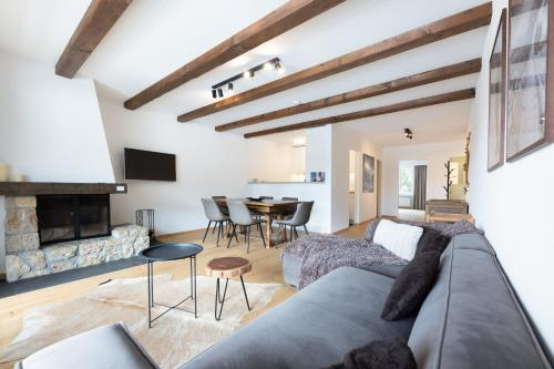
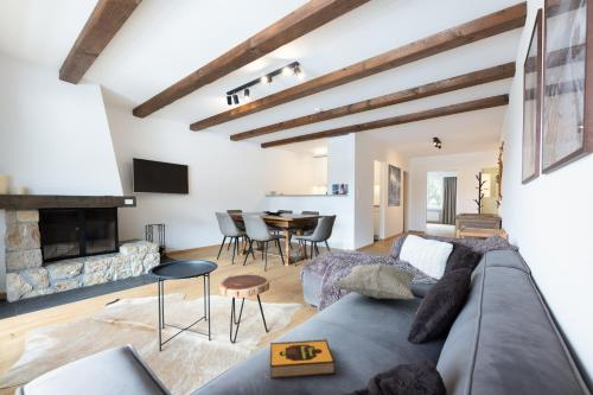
+ decorative pillow [333,262,417,300]
+ hardback book [269,338,337,380]
